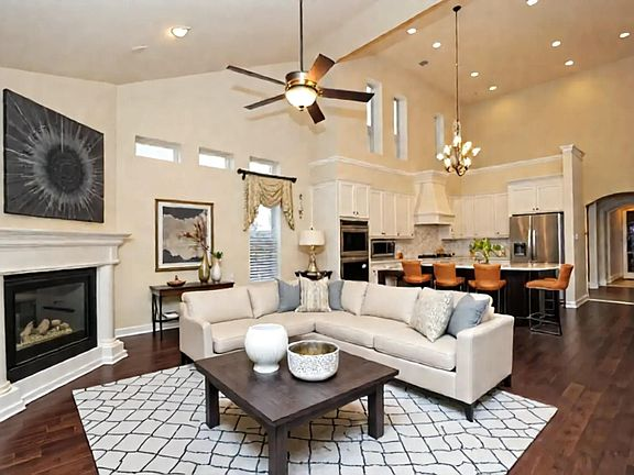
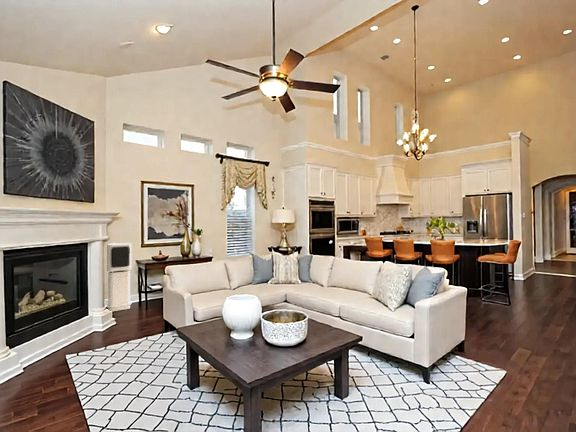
+ air purifier [106,242,133,312]
